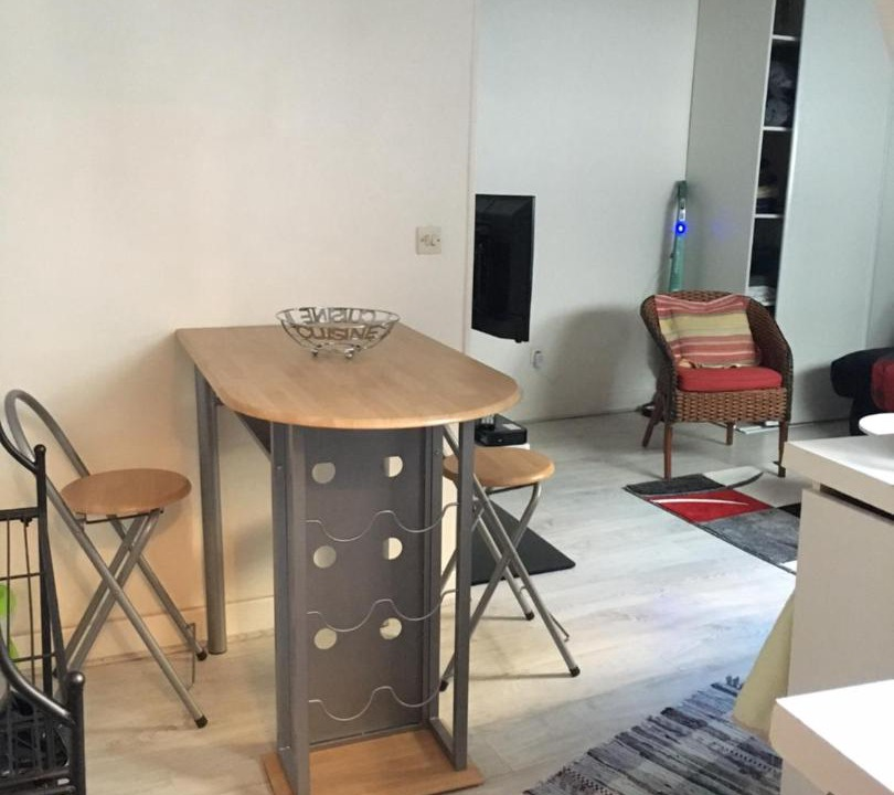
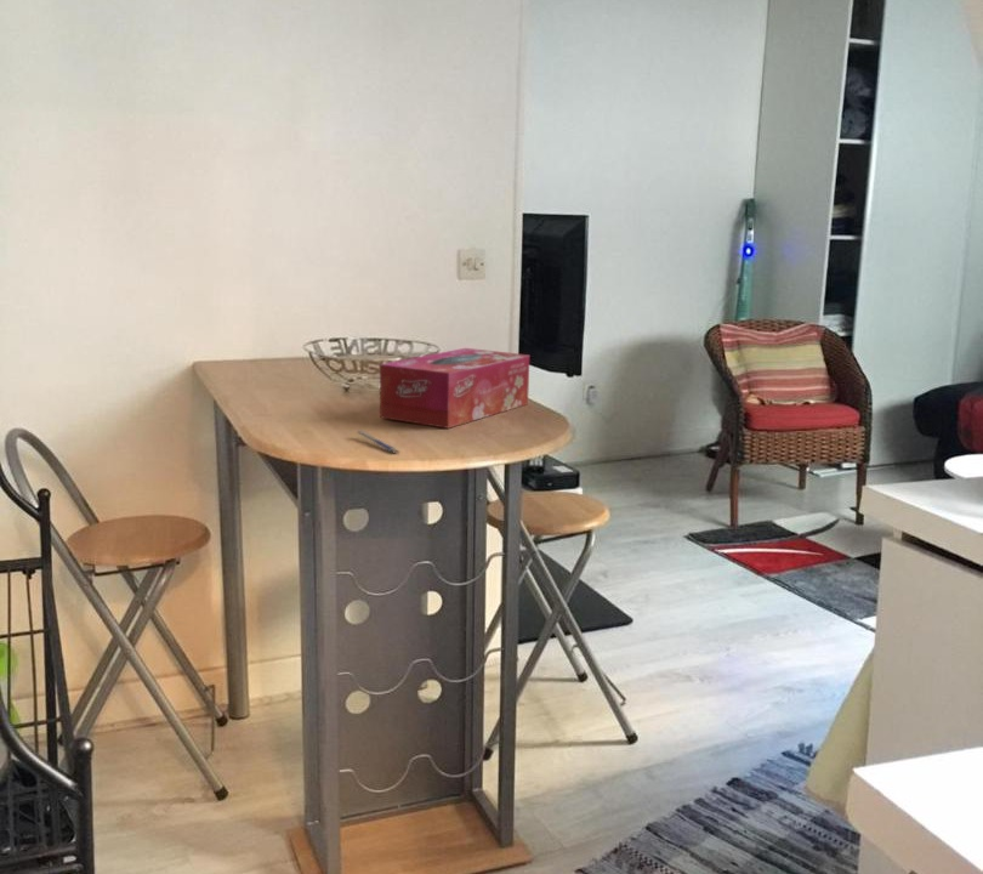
+ pen [356,430,400,454]
+ tissue box [379,347,530,430]
